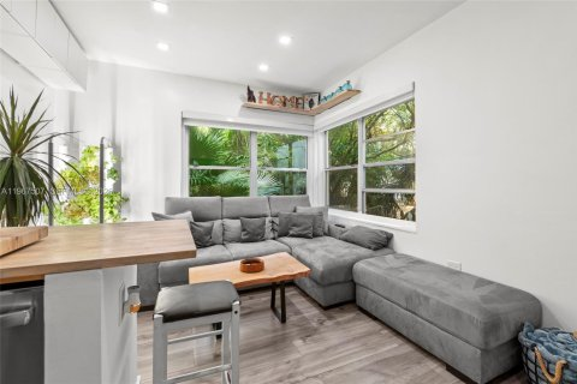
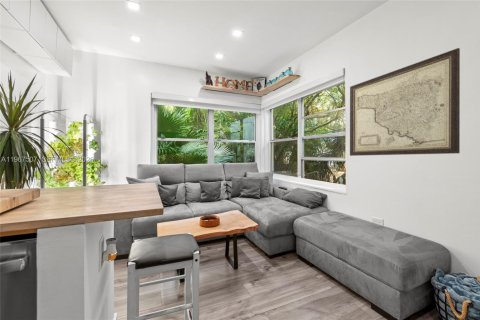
+ wall art [349,47,461,157]
